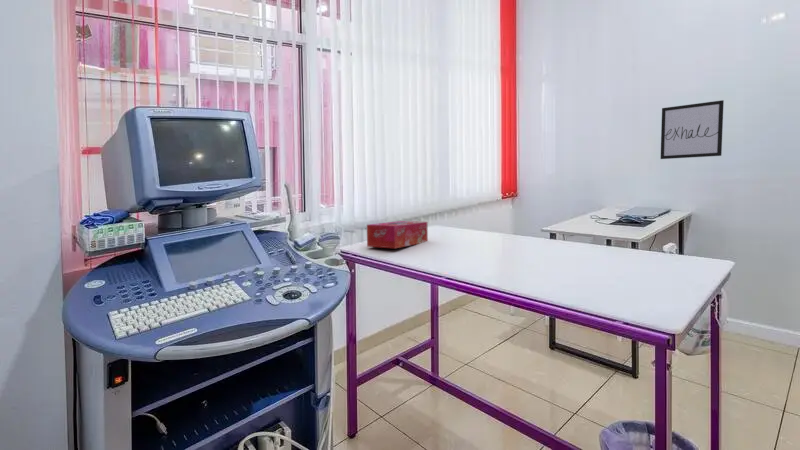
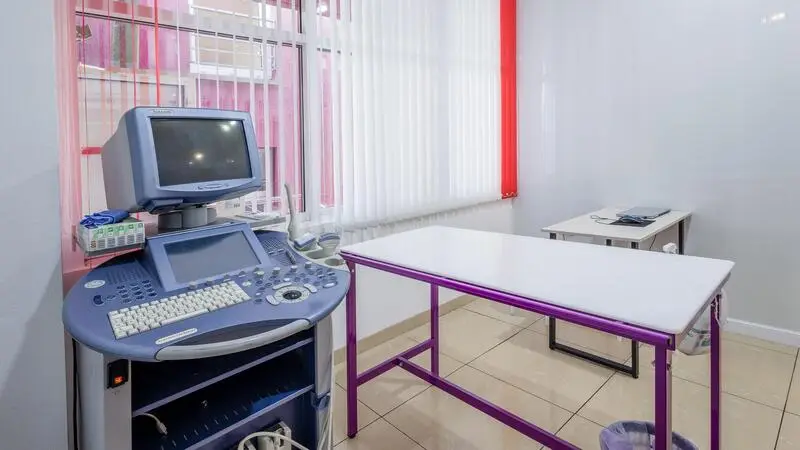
- tissue box [366,220,429,249]
- wall art [660,99,725,160]
